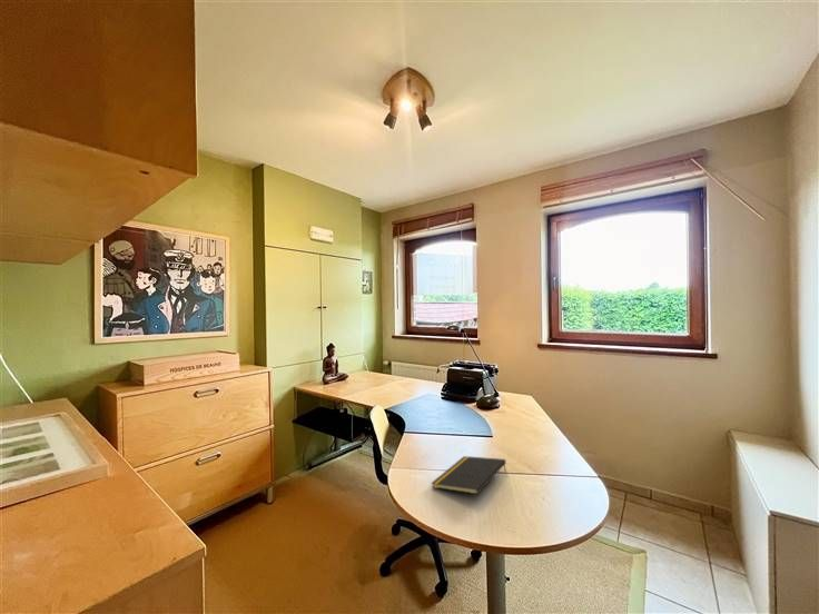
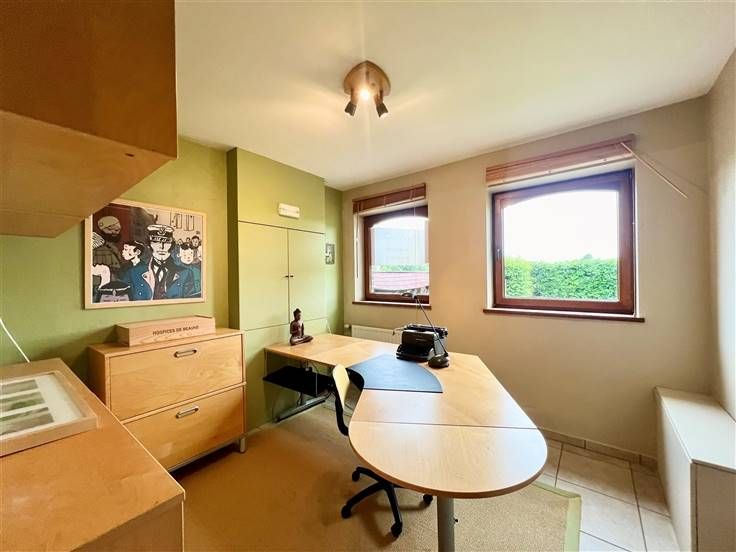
- notepad [431,455,507,495]
